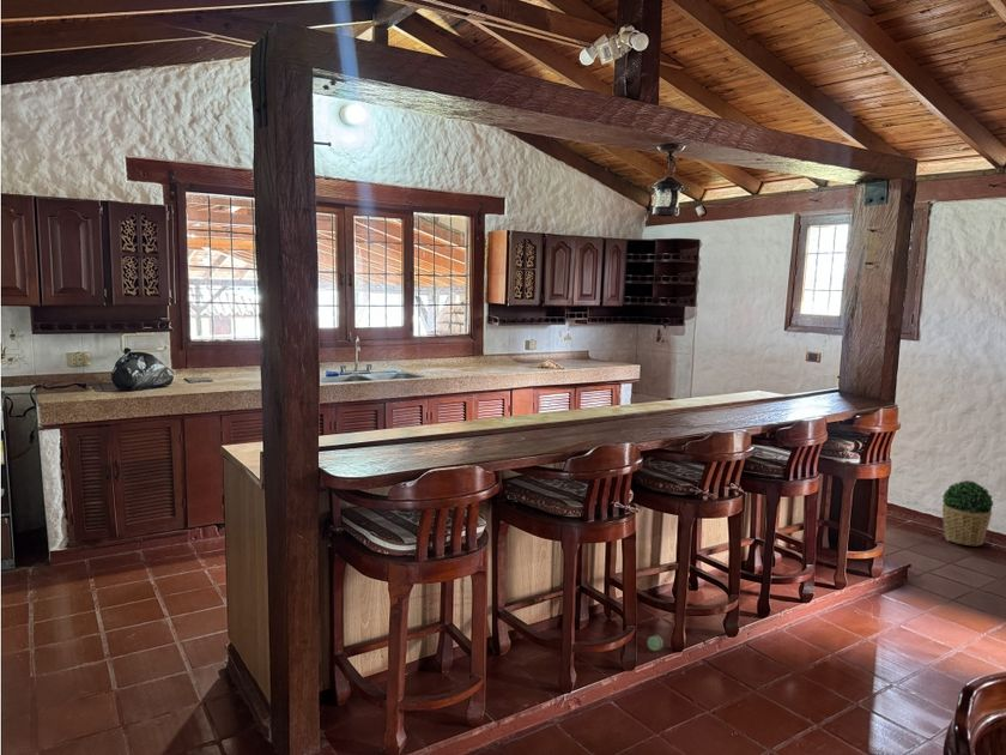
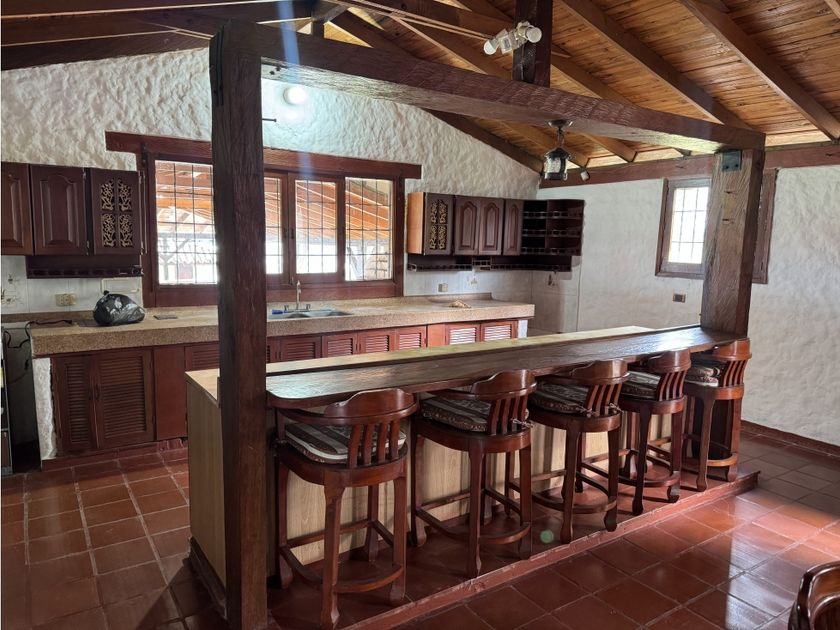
- potted plant [941,479,994,548]
